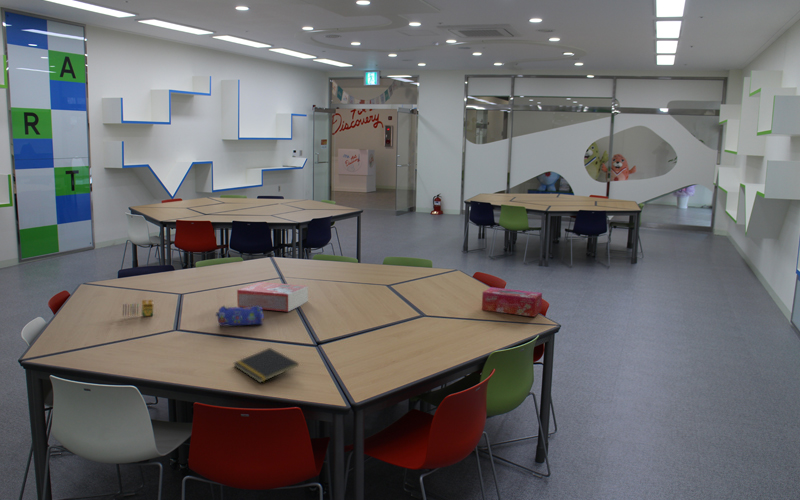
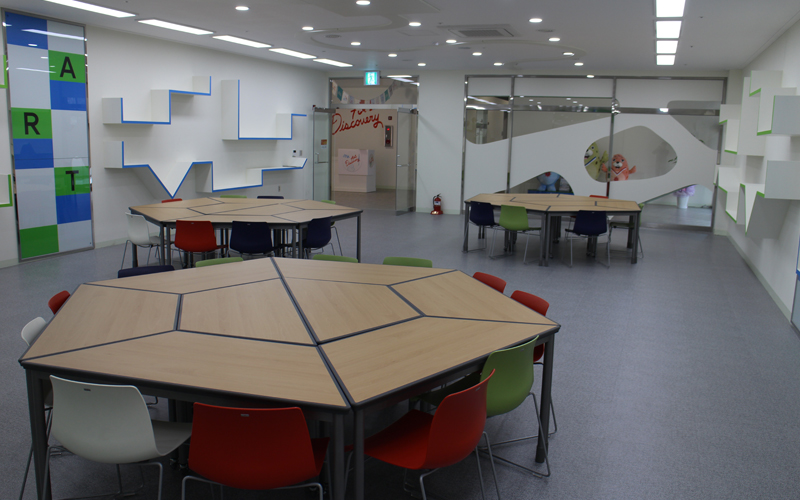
- crayon [122,299,154,317]
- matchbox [236,281,309,313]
- pencil case [215,305,265,327]
- tissue box [481,286,543,318]
- notepad [233,347,300,384]
